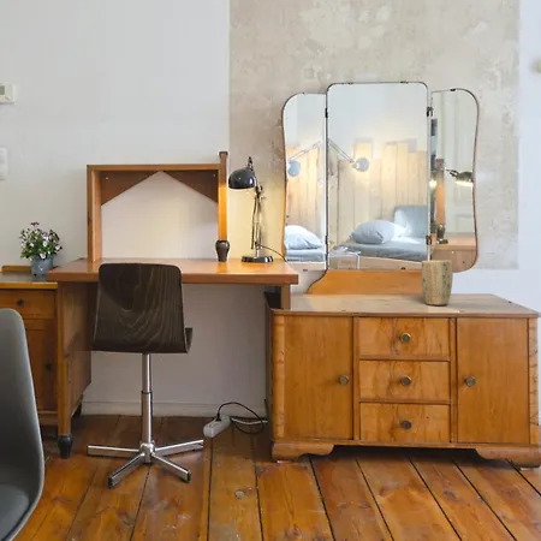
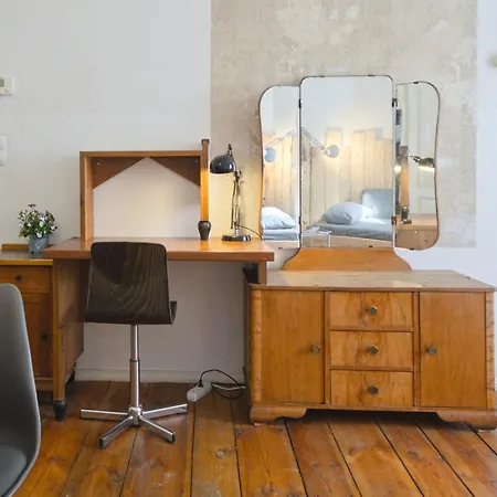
- plant pot [421,260,454,307]
